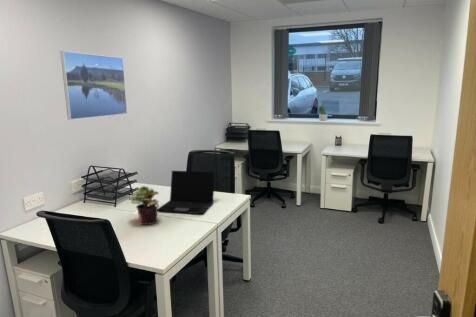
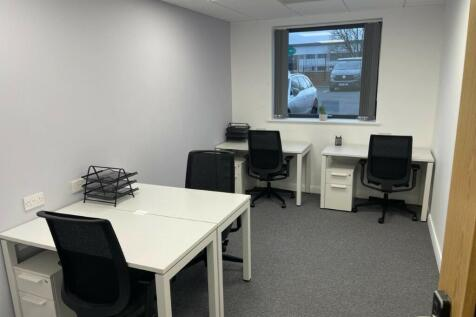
- potted plant [127,185,160,226]
- laptop [157,170,216,215]
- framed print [59,50,128,121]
